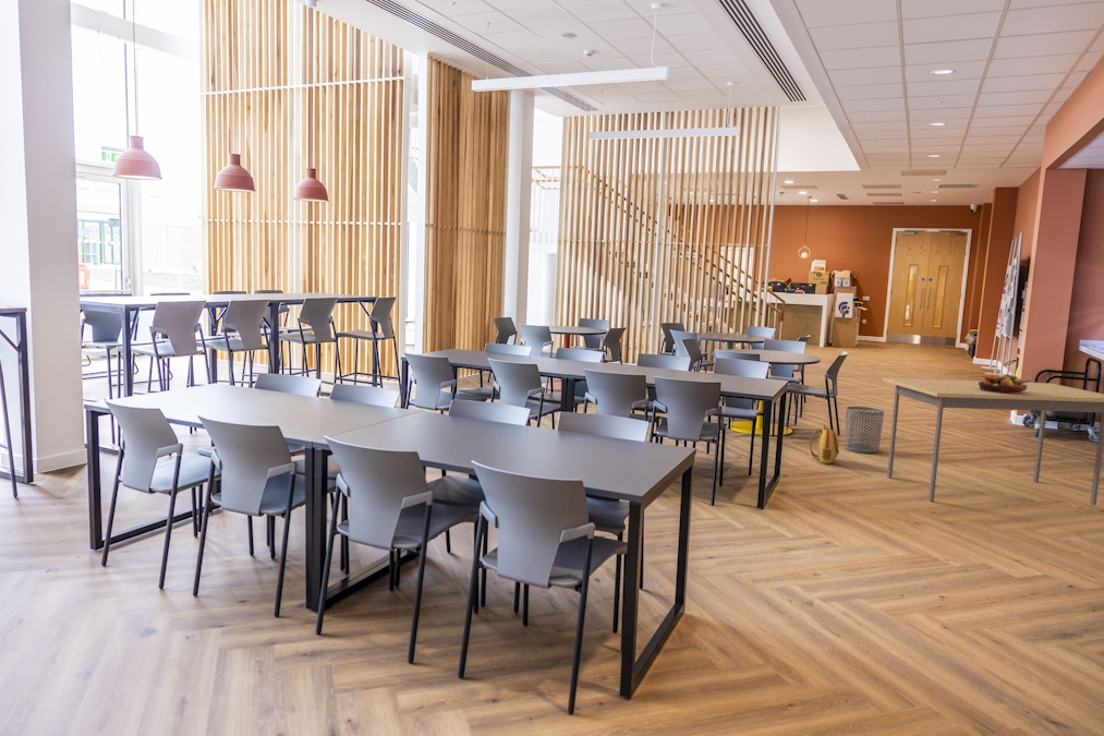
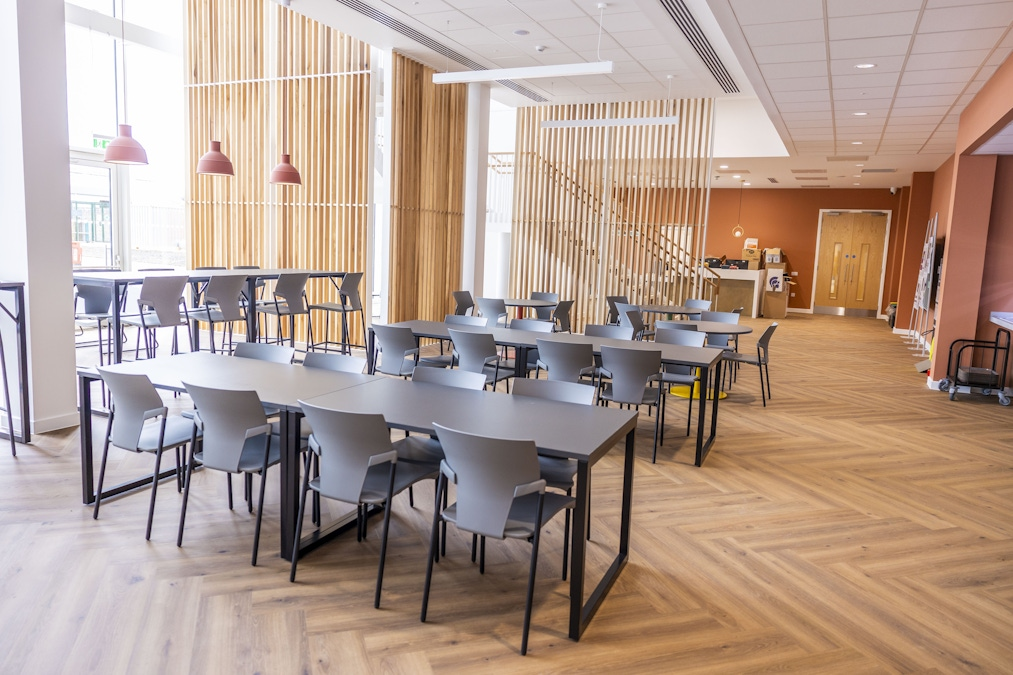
- fruit bowl [979,373,1033,394]
- dining table [881,376,1104,506]
- waste bin [844,406,885,454]
- backpack [809,422,840,464]
